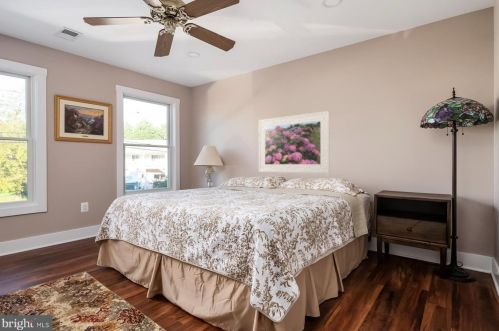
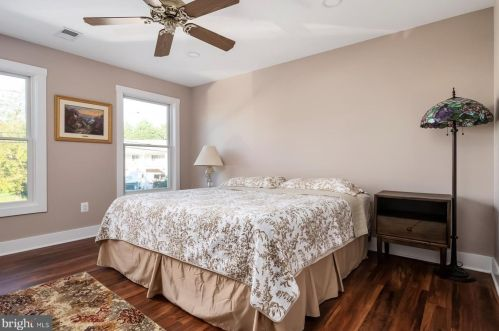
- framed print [258,110,331,174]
